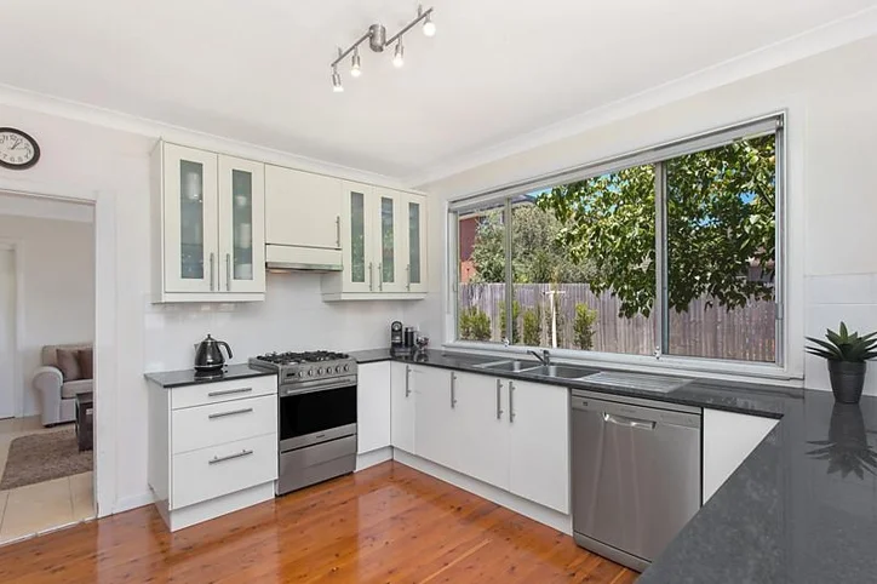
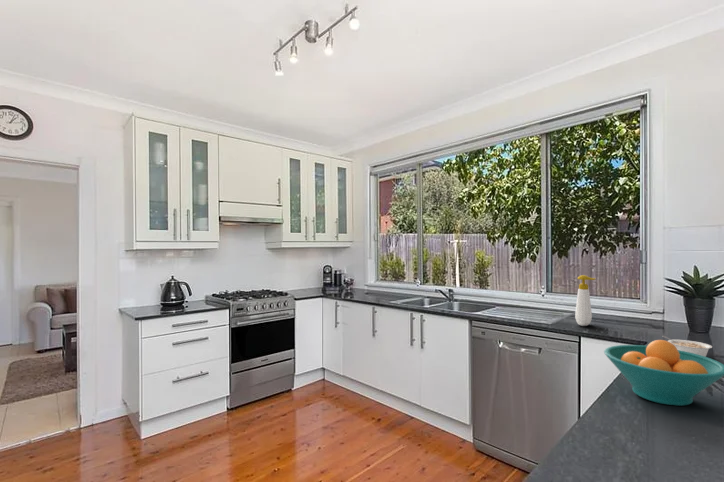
+ fruit bowl [603,339,724,407]
+ soap bottle [574,274,597,327]
+ legume [662,335,713,357]
